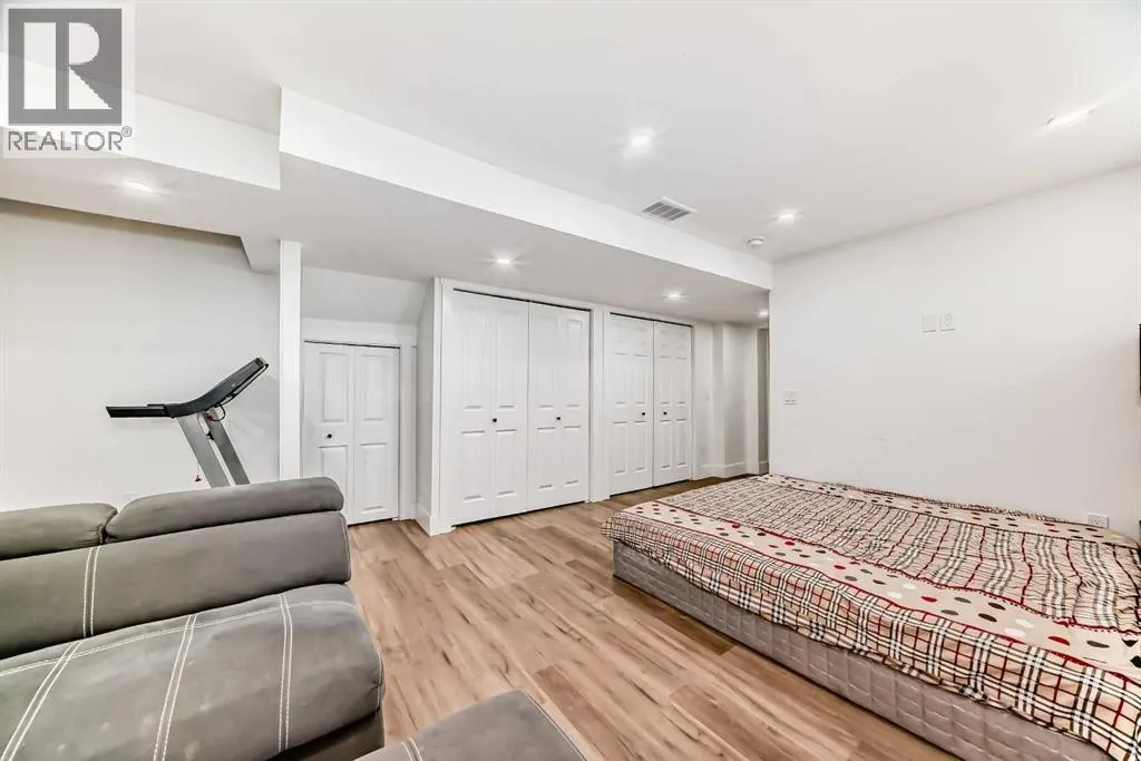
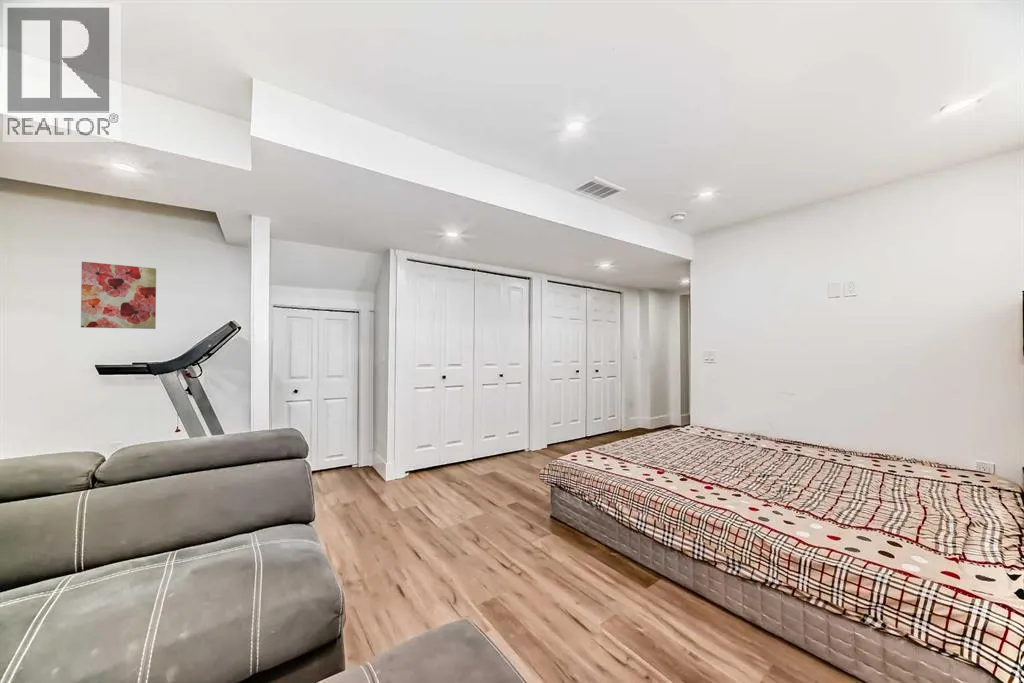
+ wall art [80,261,157,330]
